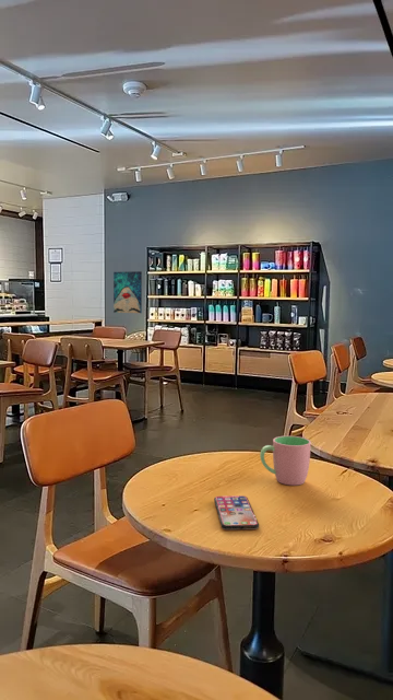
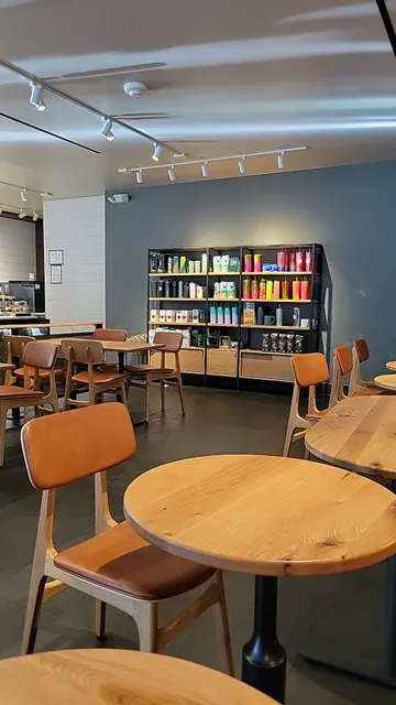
- wall art [112,270,143,314]
- smartphone [213,494,260,530]
- cup [259,435,312,487]
